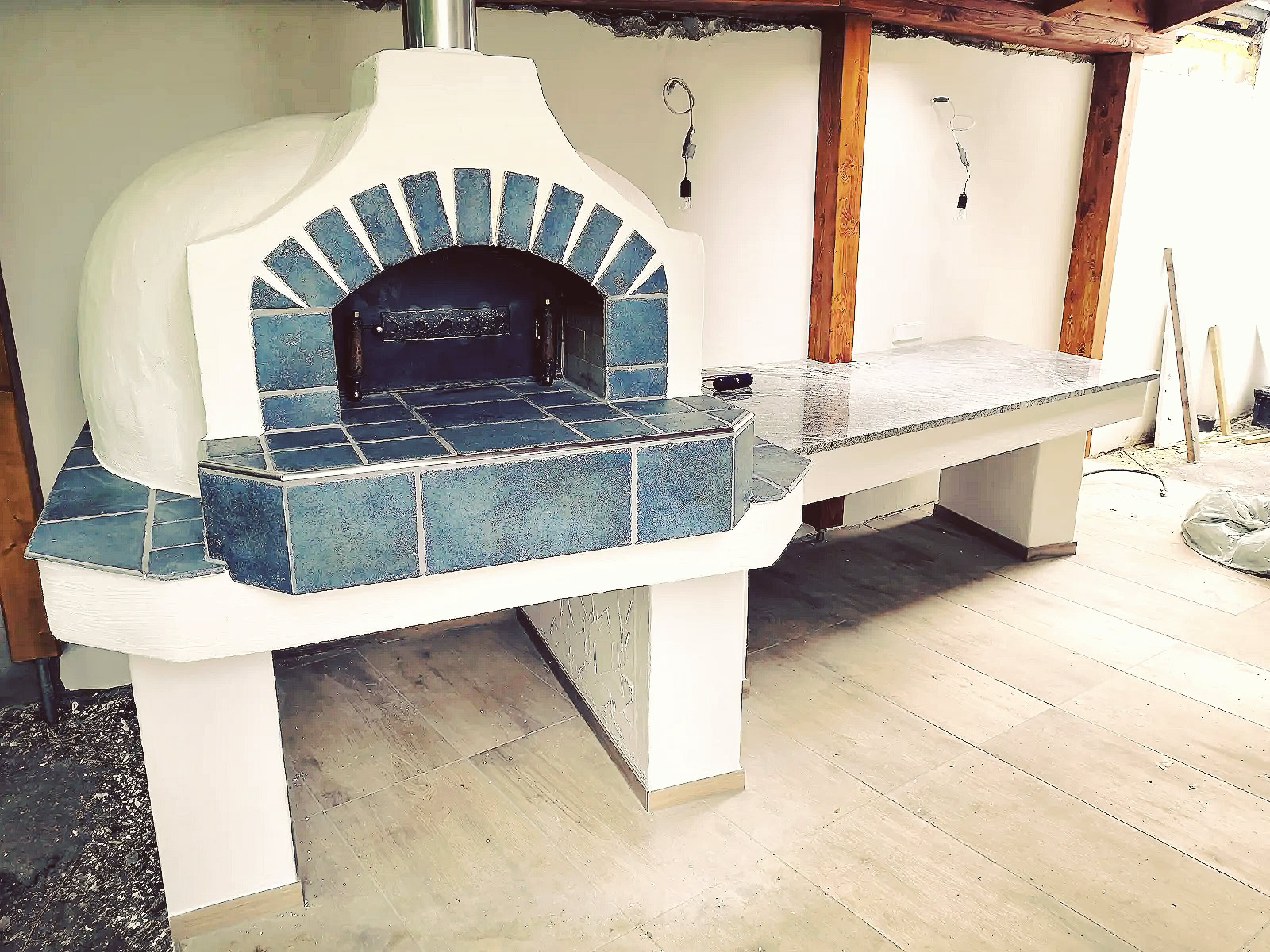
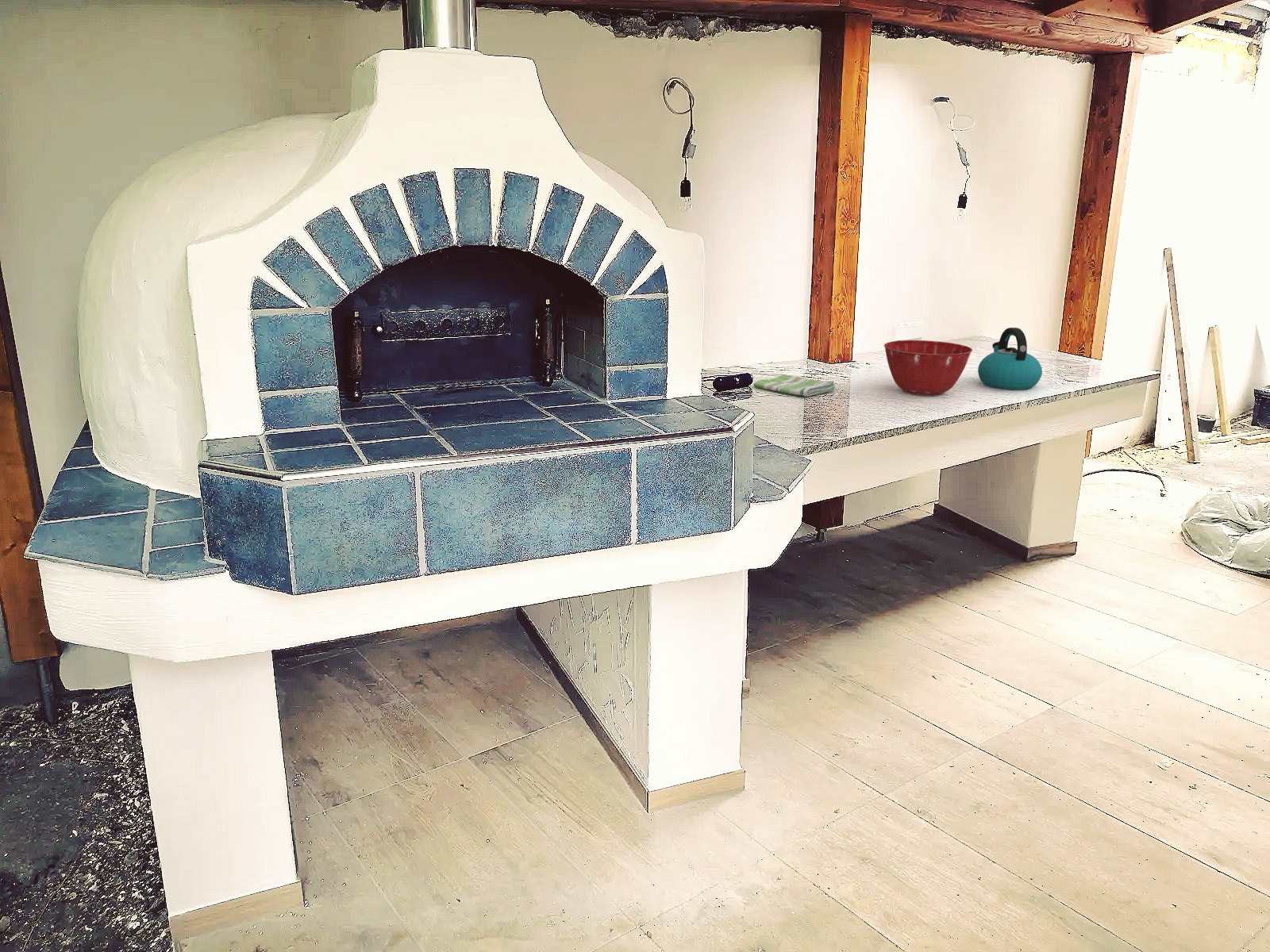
+ kettle [977,327,1043,390]
+ mixing bowl [883,340,973,396]
+ dish towel [753,374,836,397]
